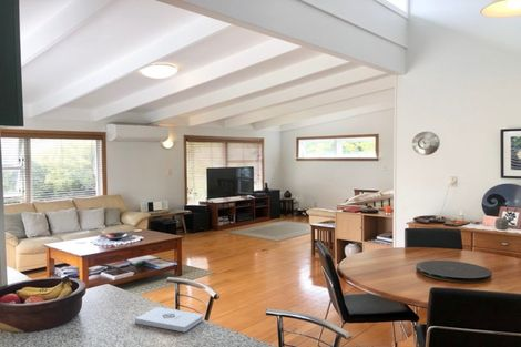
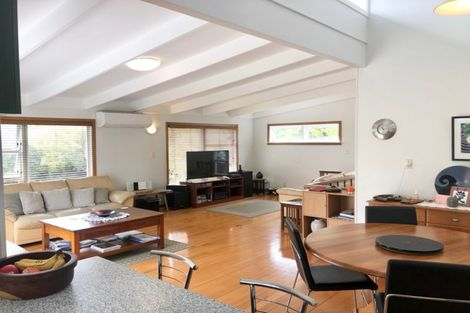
- notepad [134,306,204,334]
